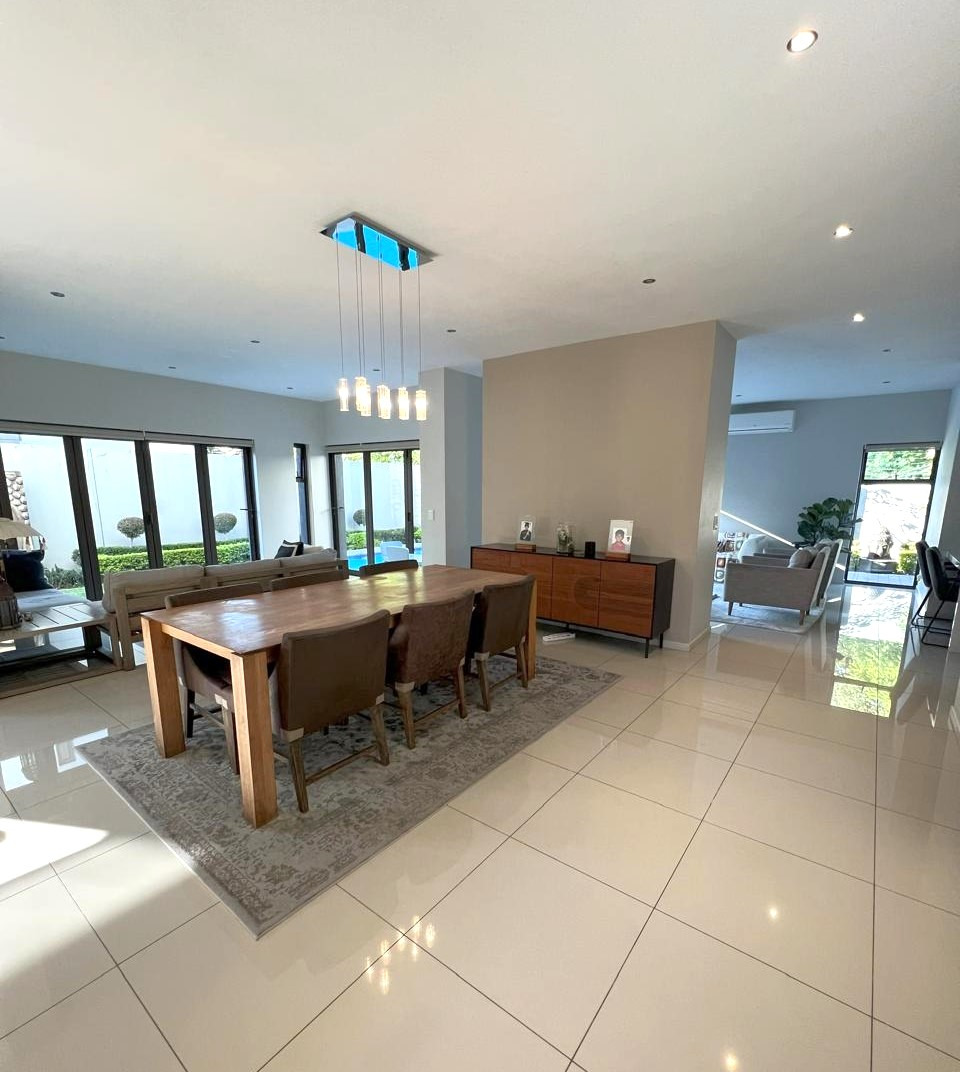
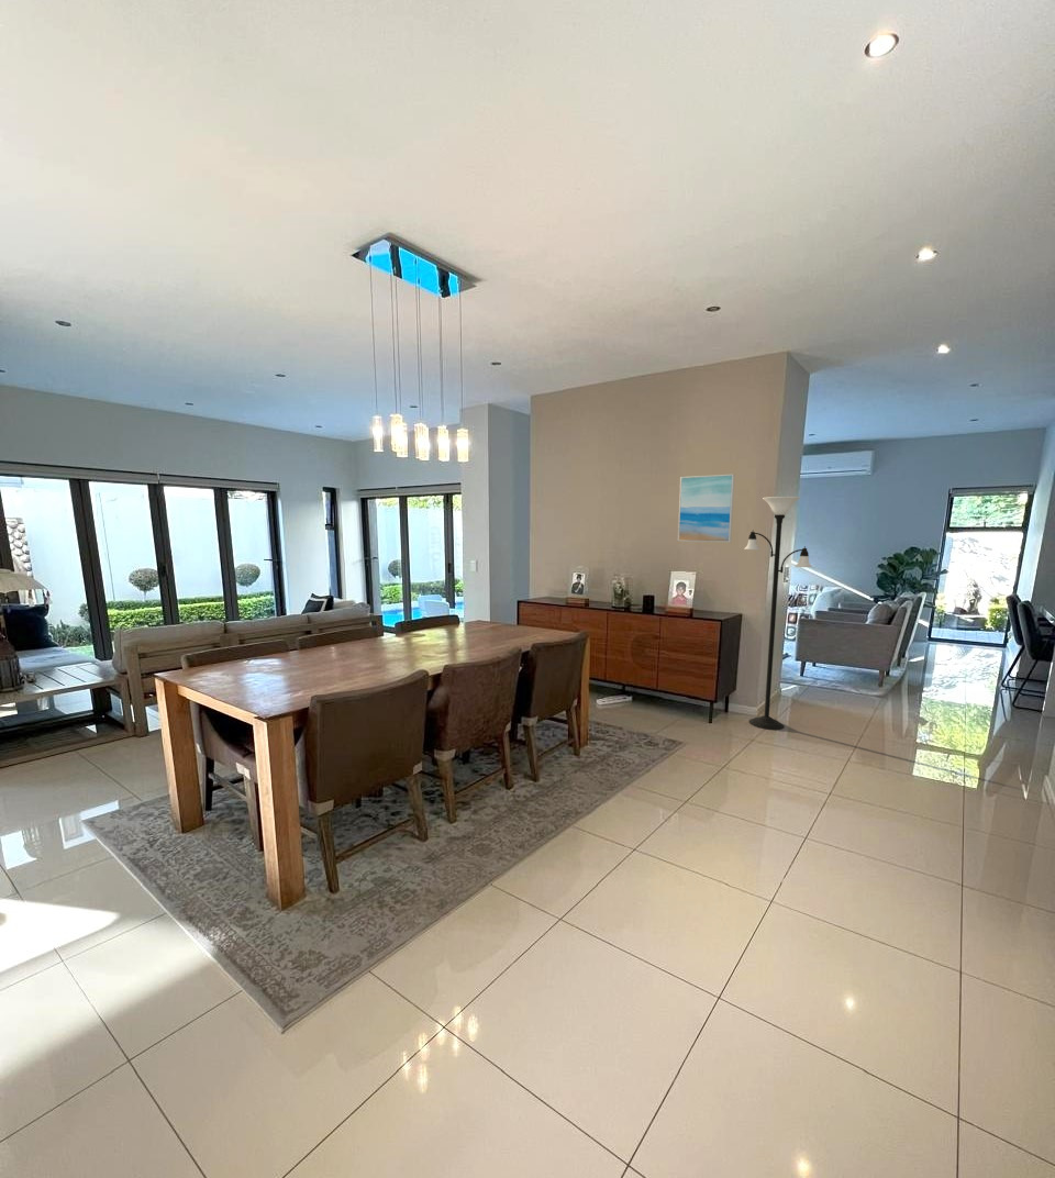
+ wall art [677,474,736,544]
+ floor lamp [743,496,813,731]
